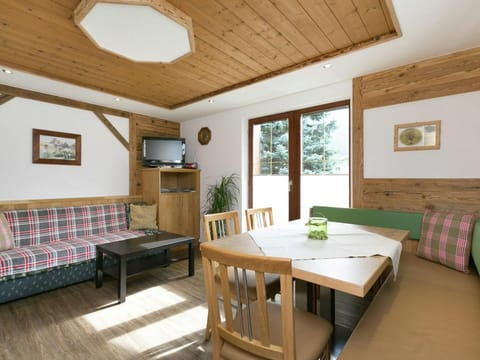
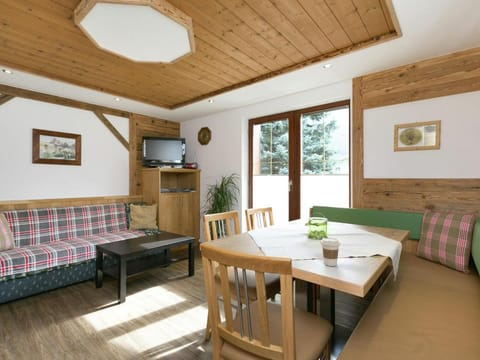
+ coffee cup [320,237,341,267]
